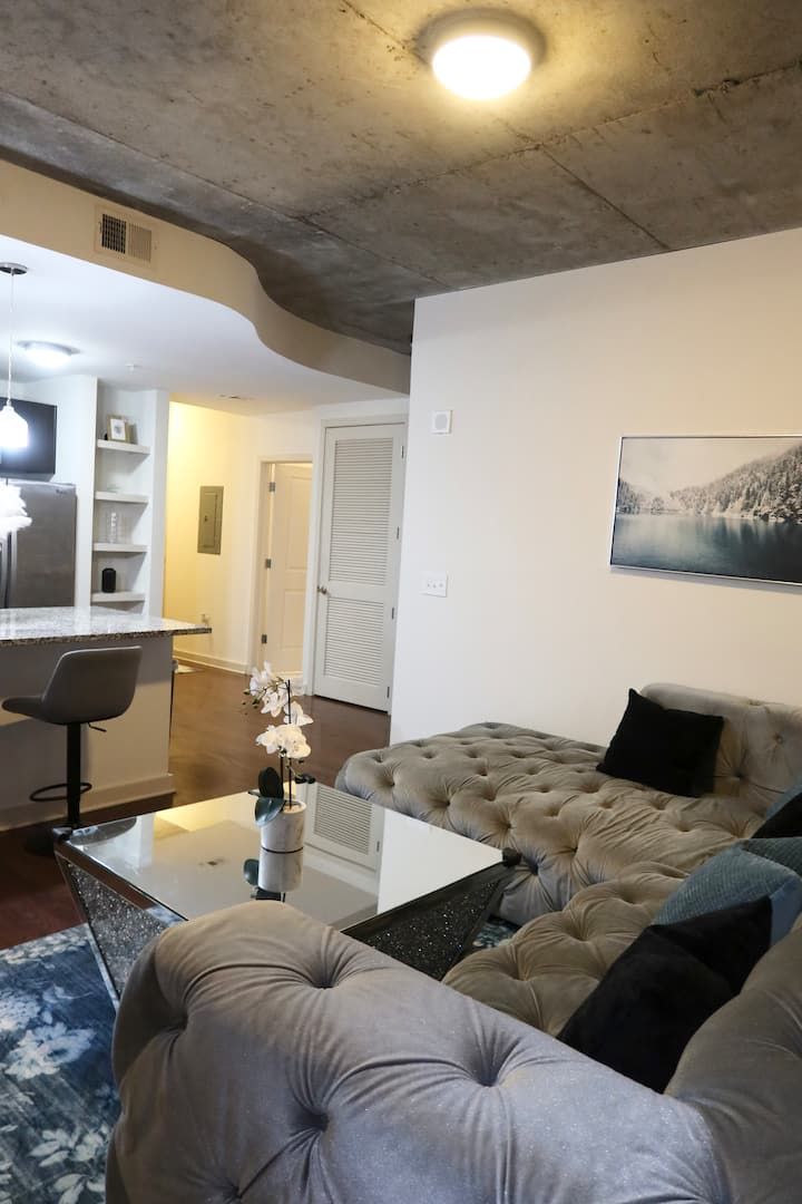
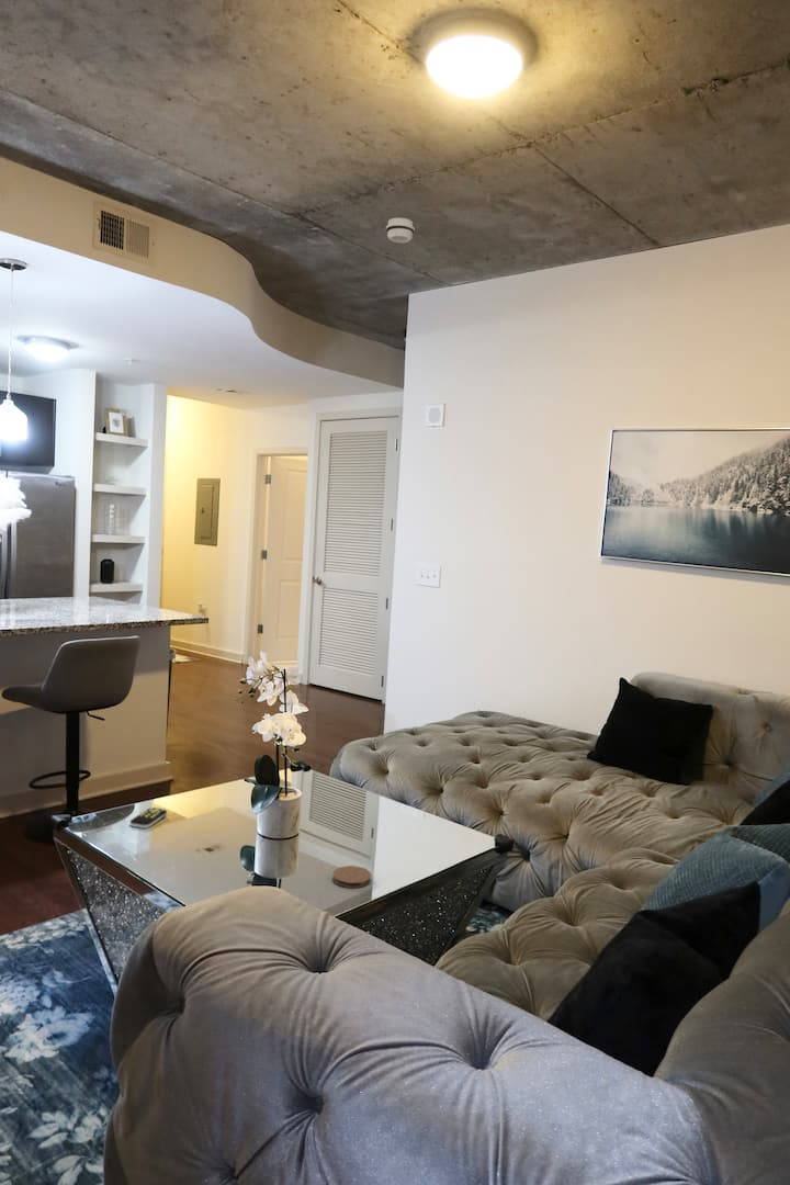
+ coaster [331,865,372,889]
+ smoke detector [385,217,416,244]
+ remote control [129,806,168,830]
